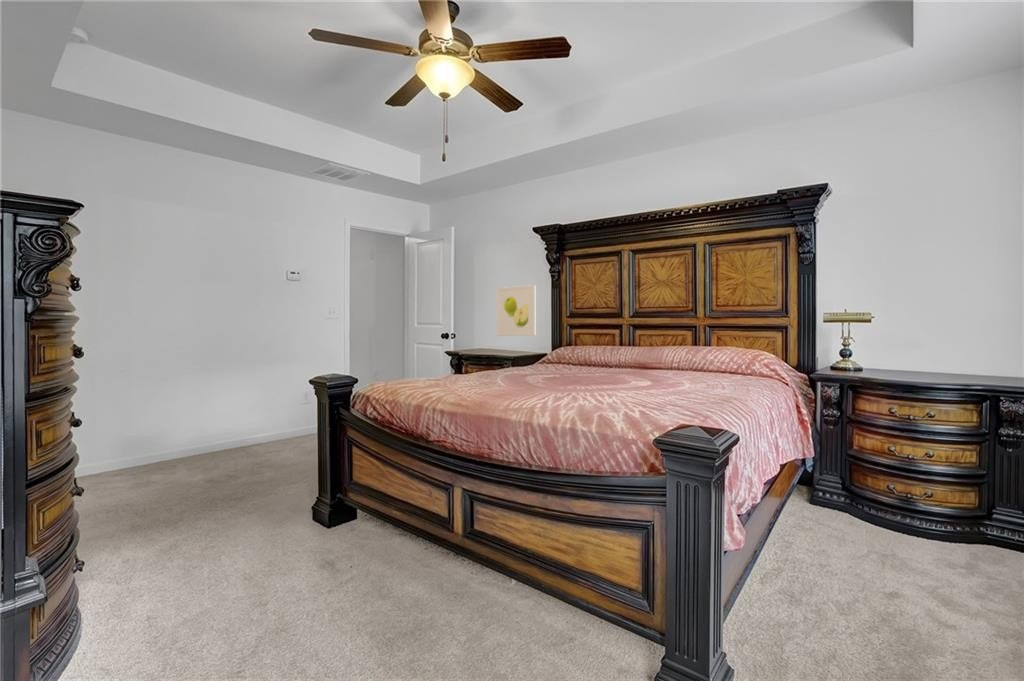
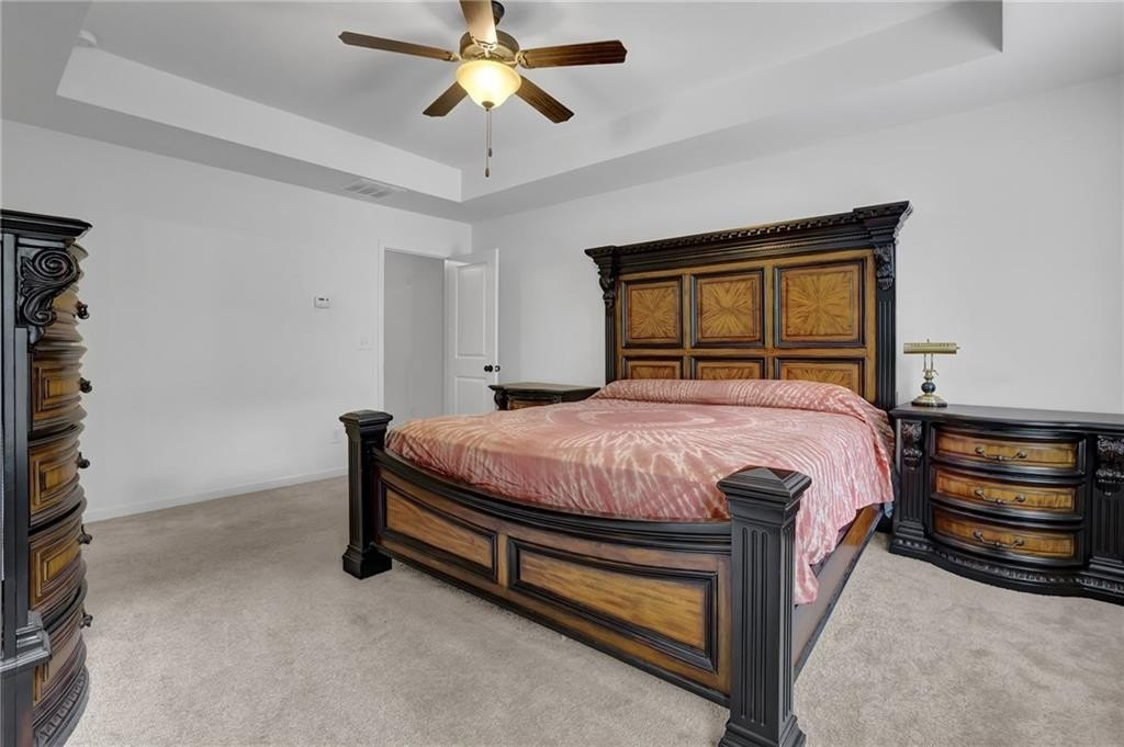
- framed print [496,284,536,337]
